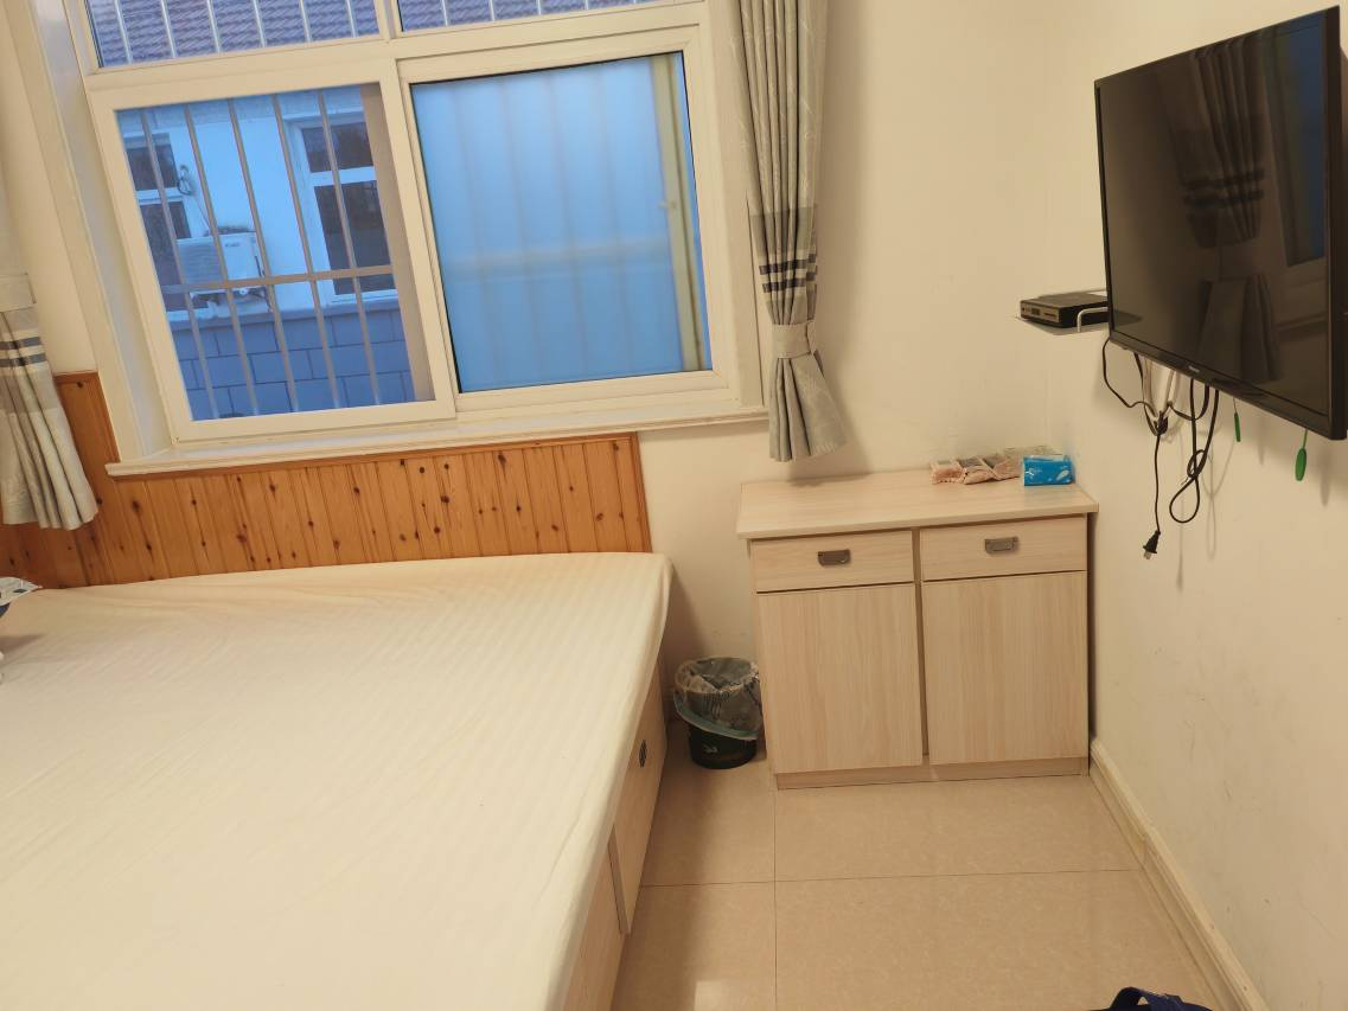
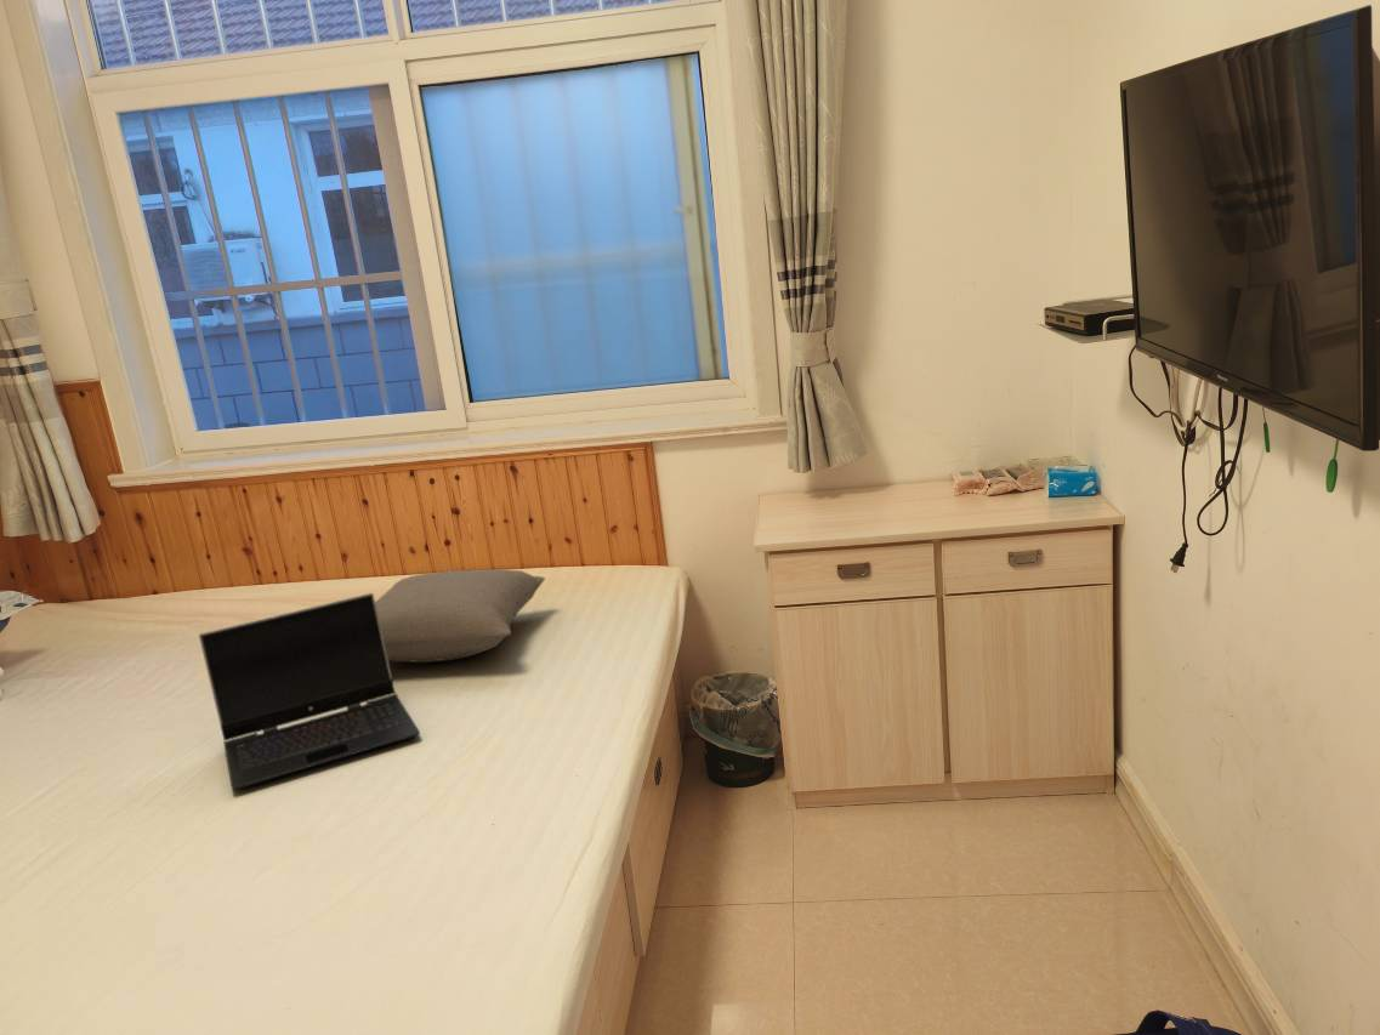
+ pillow [375,568,546,664]
+ laptop computer [198,592,421,791]
